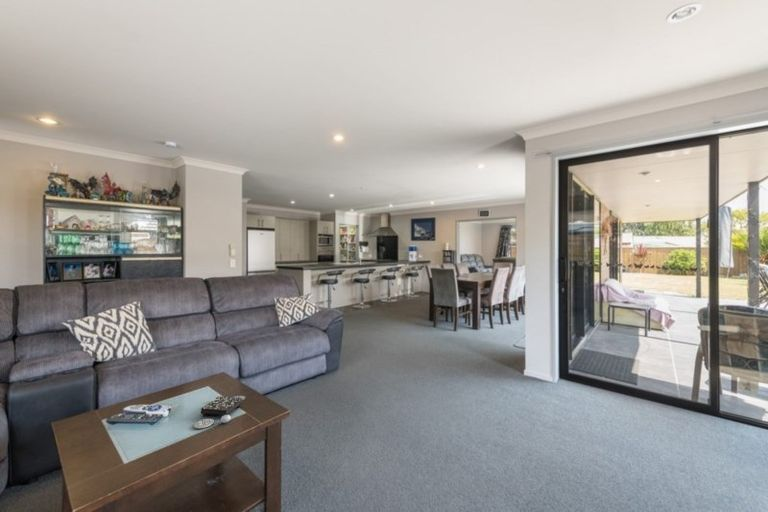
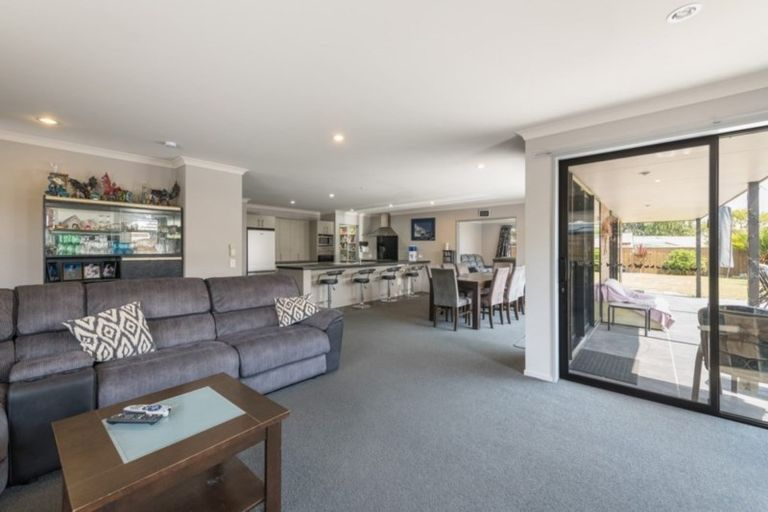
- board game [193,395,247,429]
